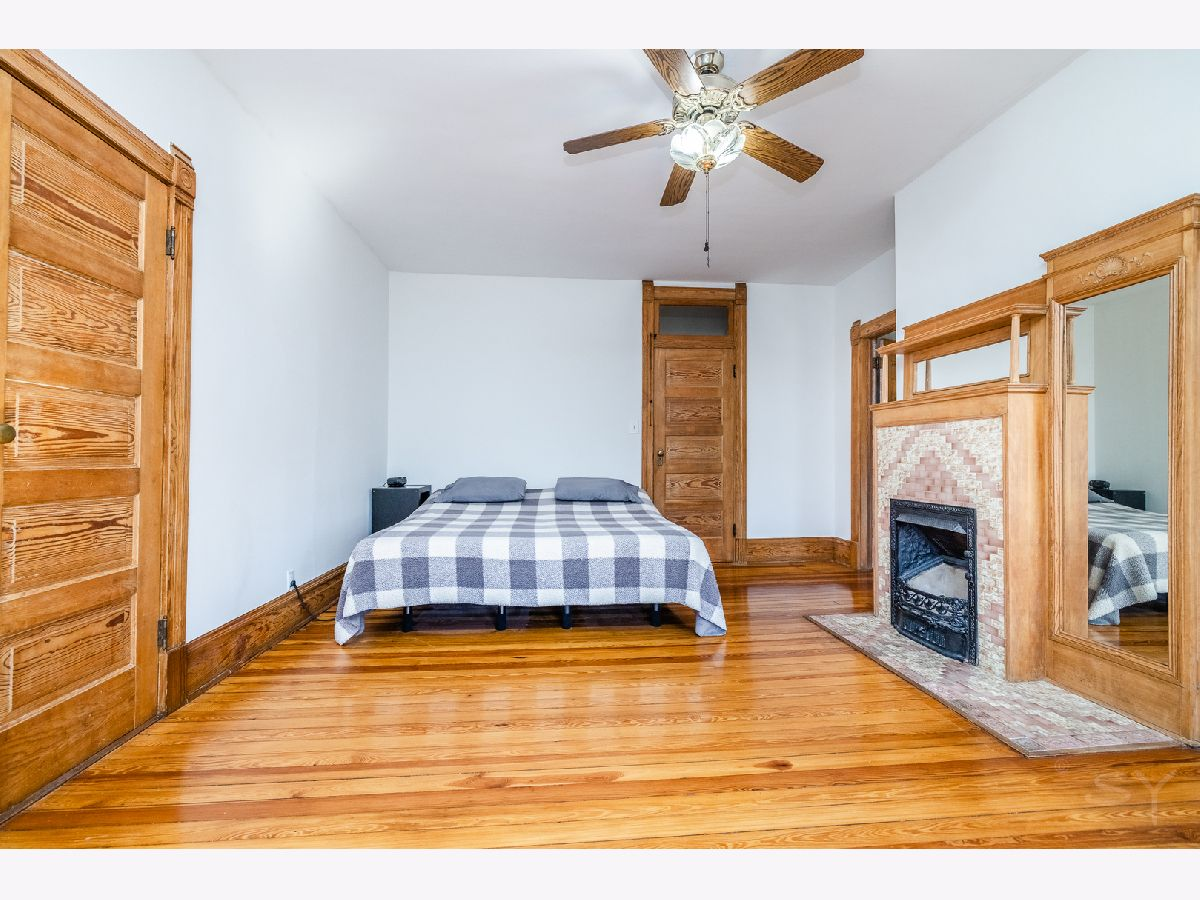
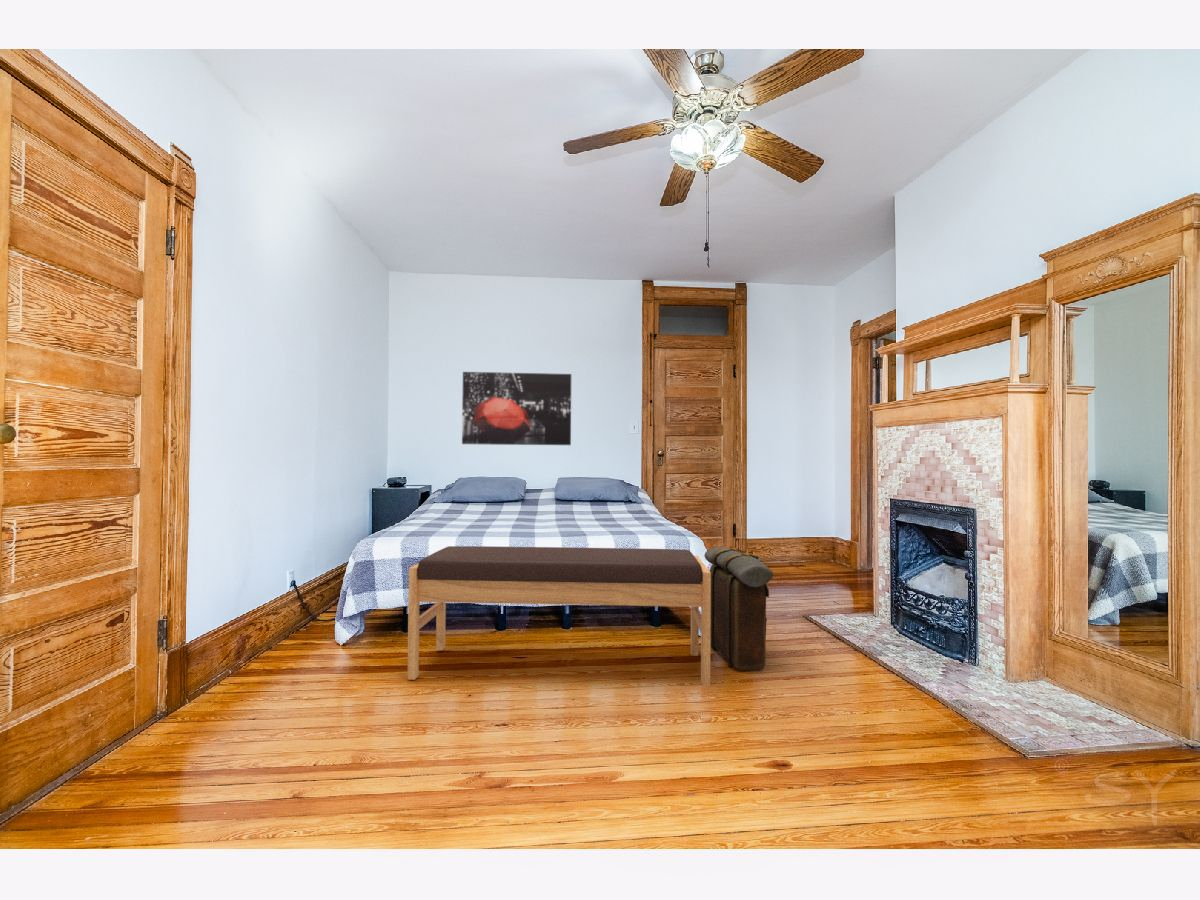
+ backpack [703,545,774,671]
+ wall art [461,371,572,446]
+ bench [406,545,711,687]
